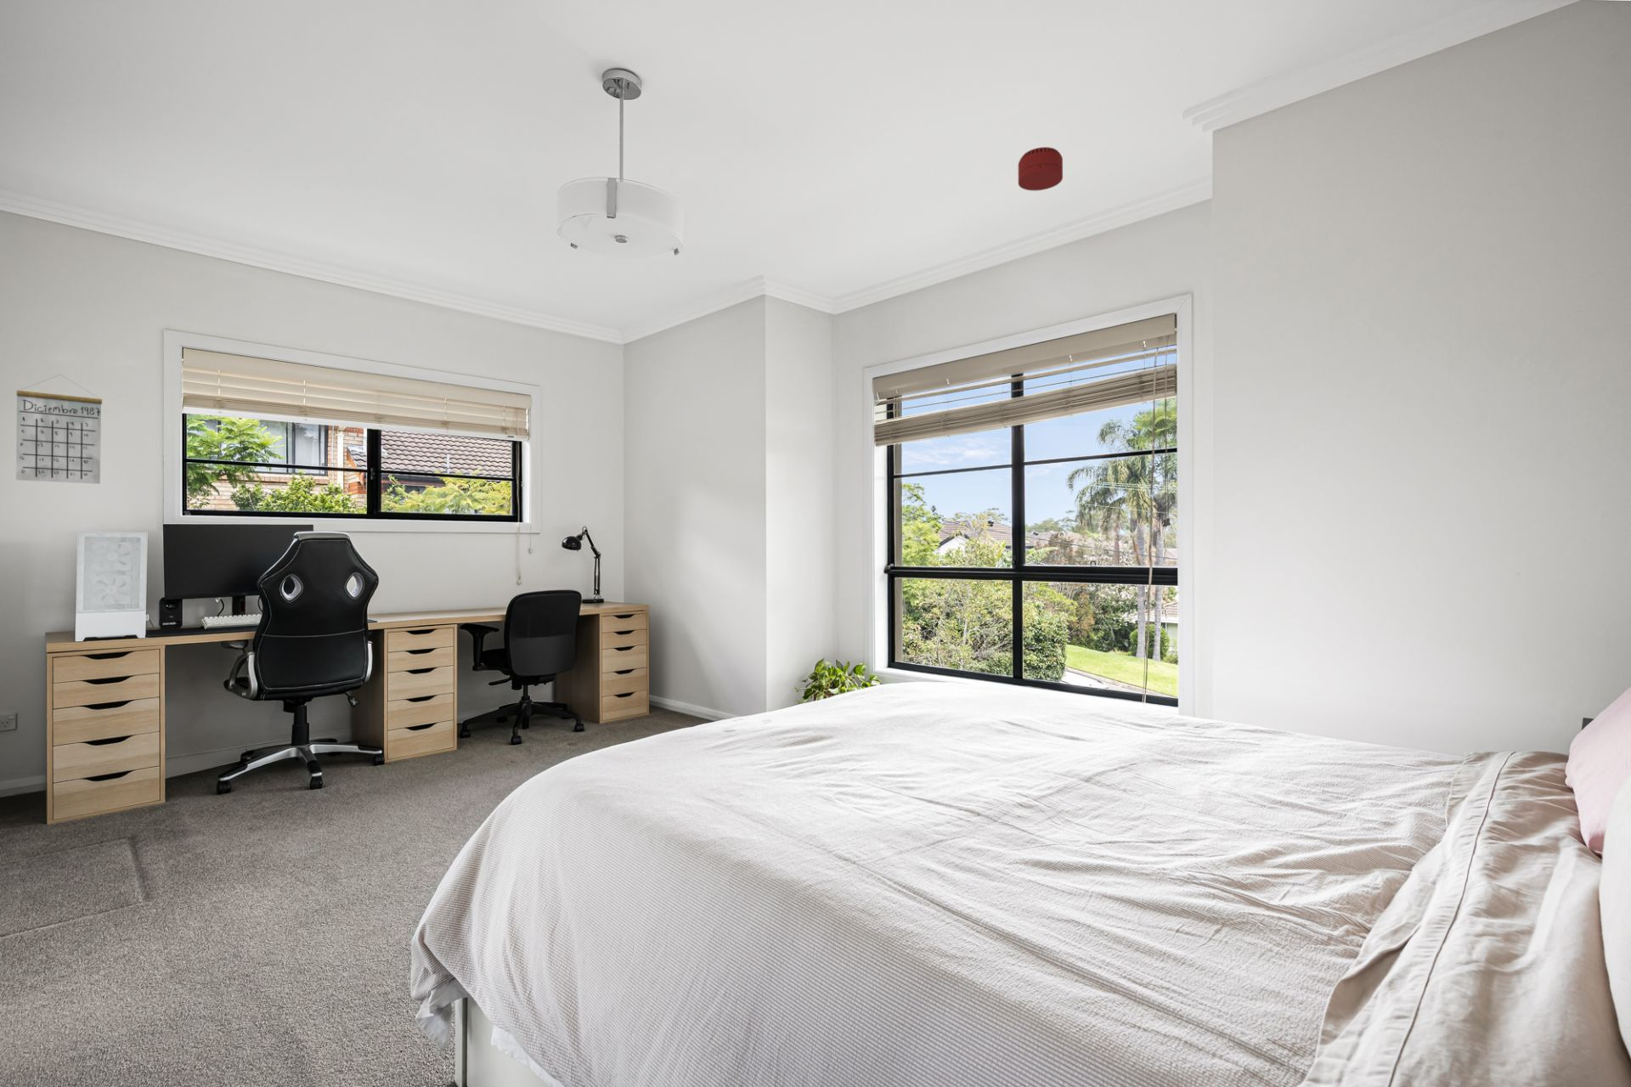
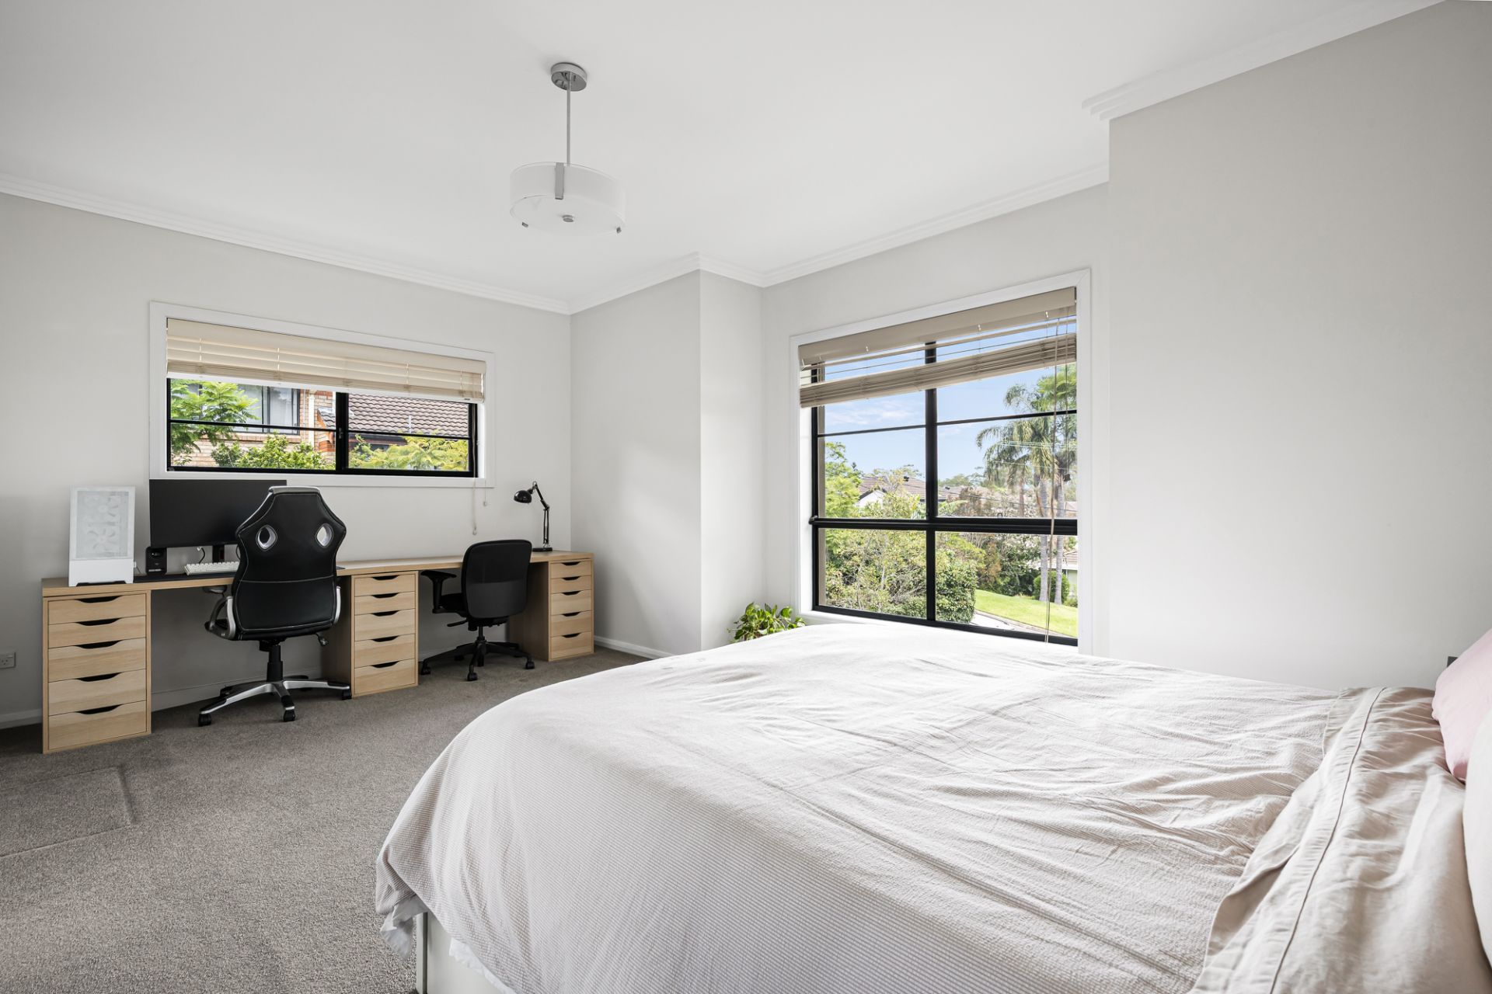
- calendar [16,374,103,485]
- smoke detector [1018,146,1063,192]
